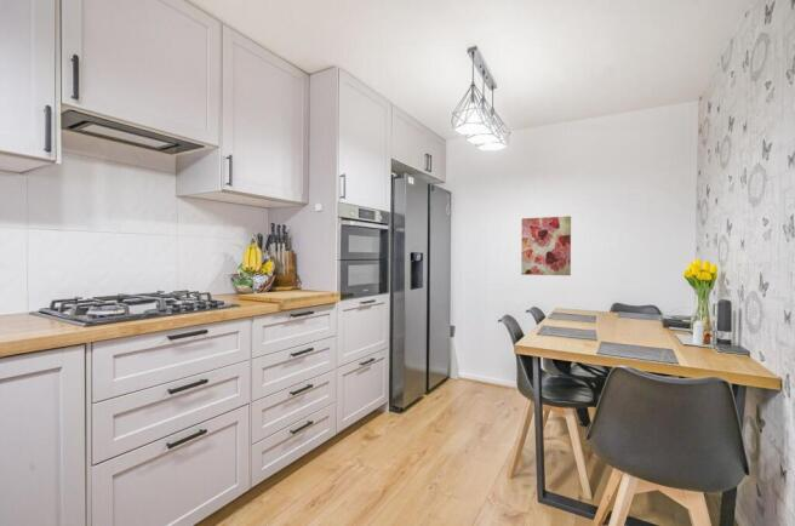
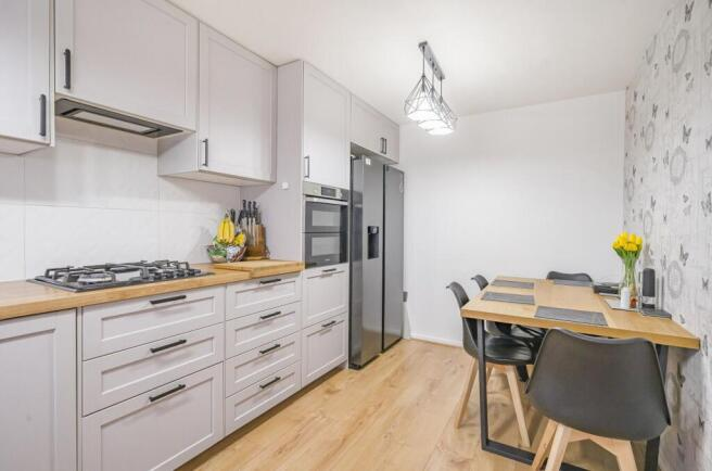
- wall art [520,216,572,276]
